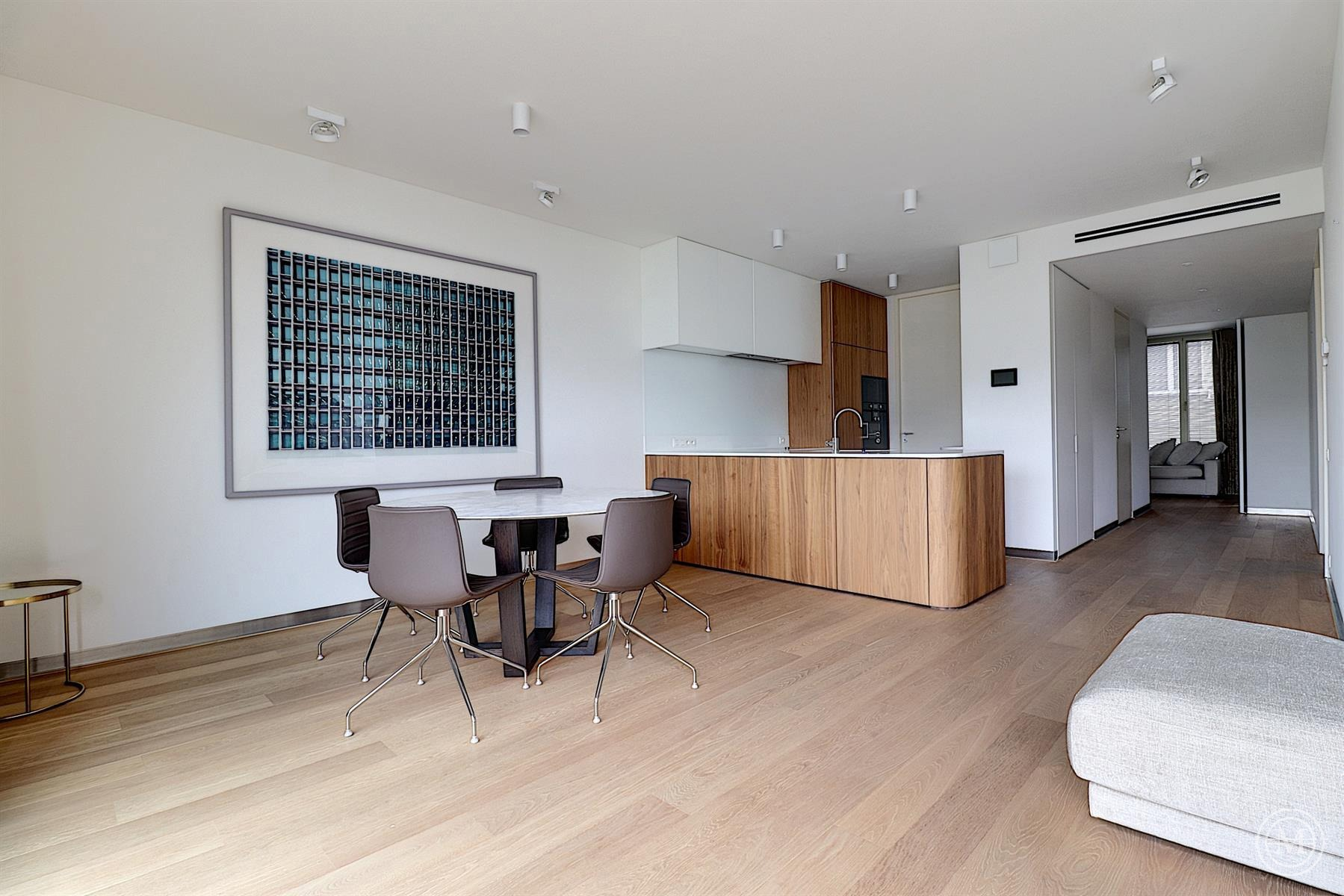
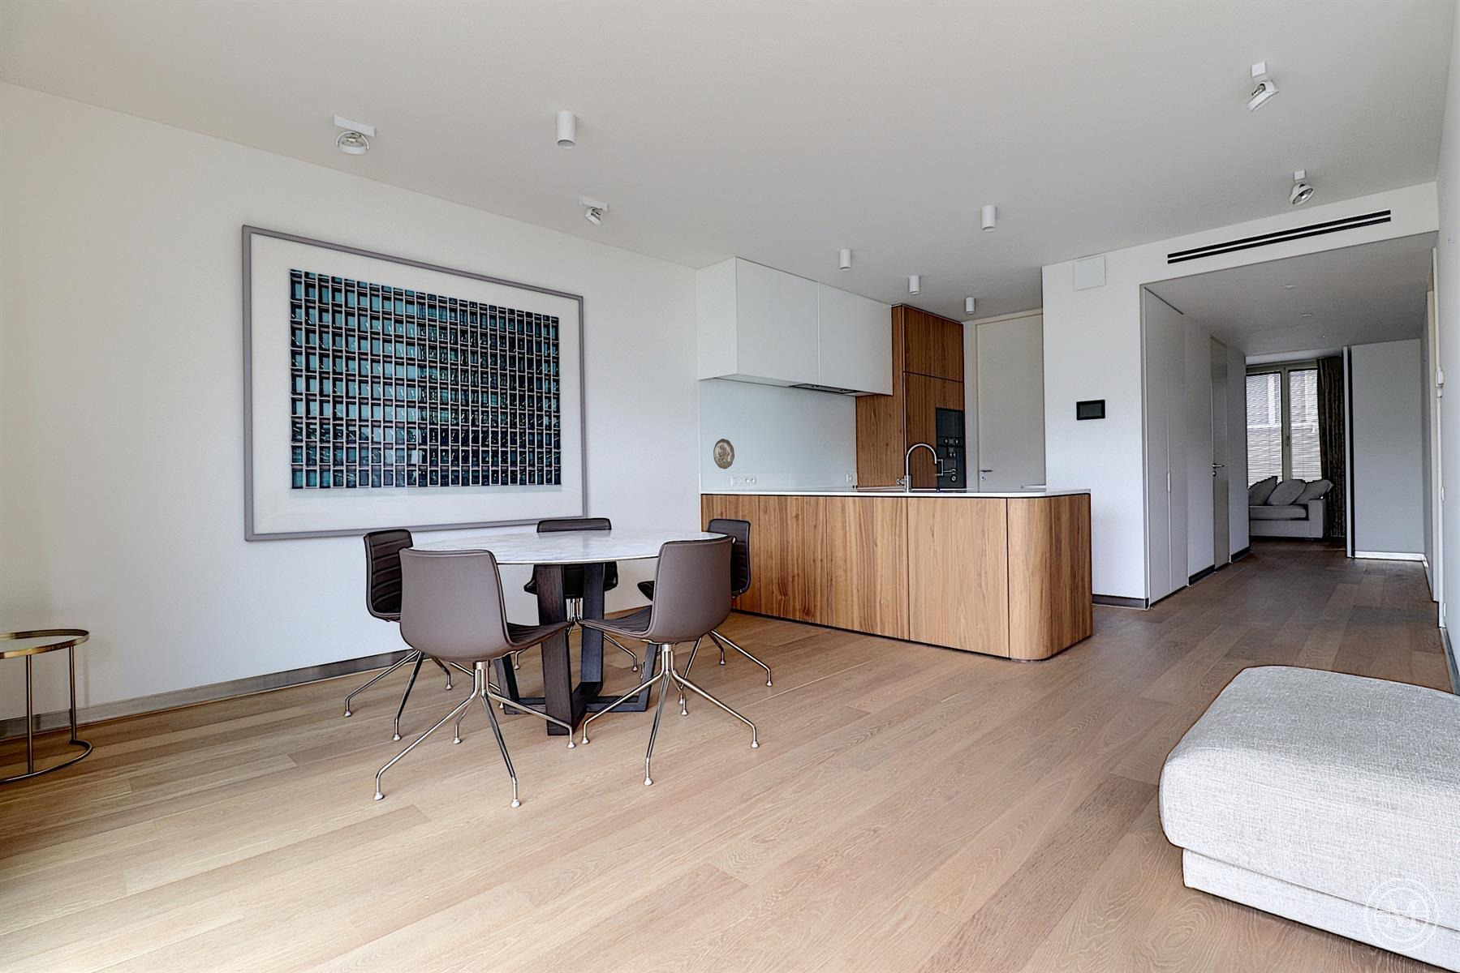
+ decorative plate [713,438,735,470]
